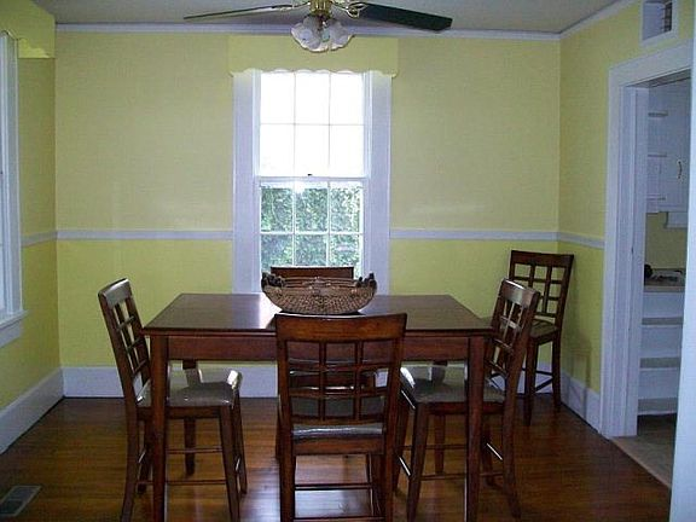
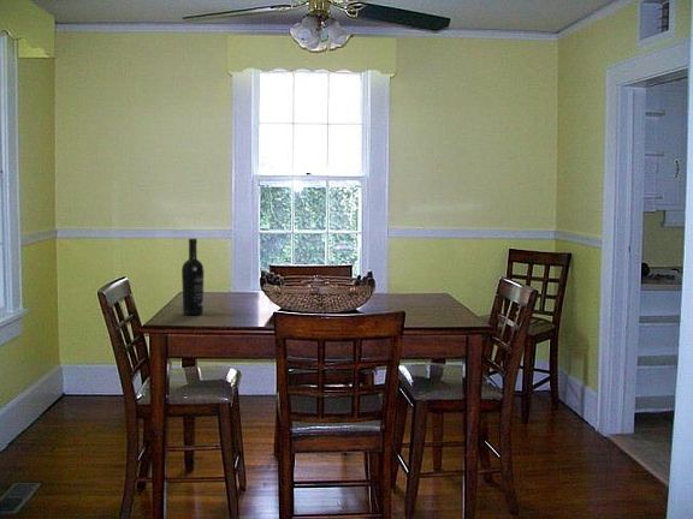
+ wine bottle [180,238,205,316]
